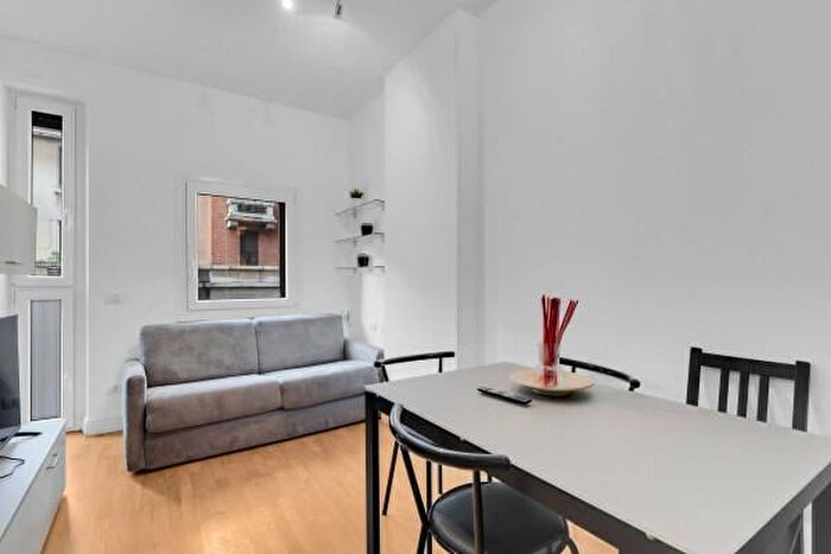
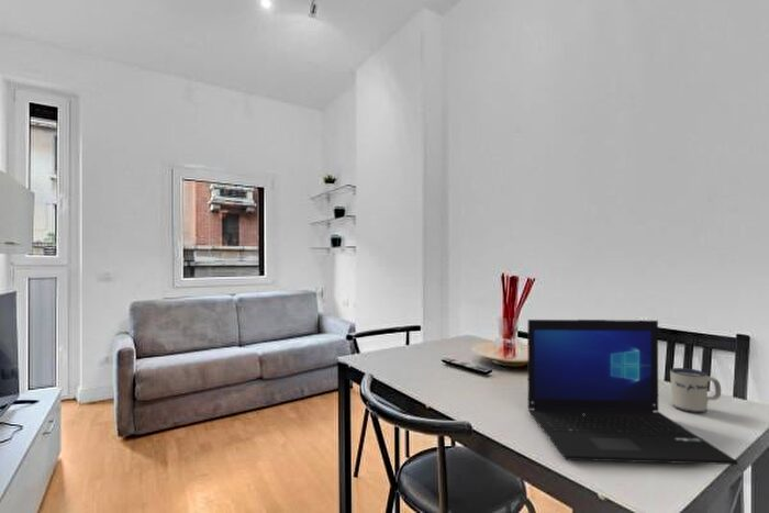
+ laptop [526,319,739,466]
+ mug [669,367,722,414]
